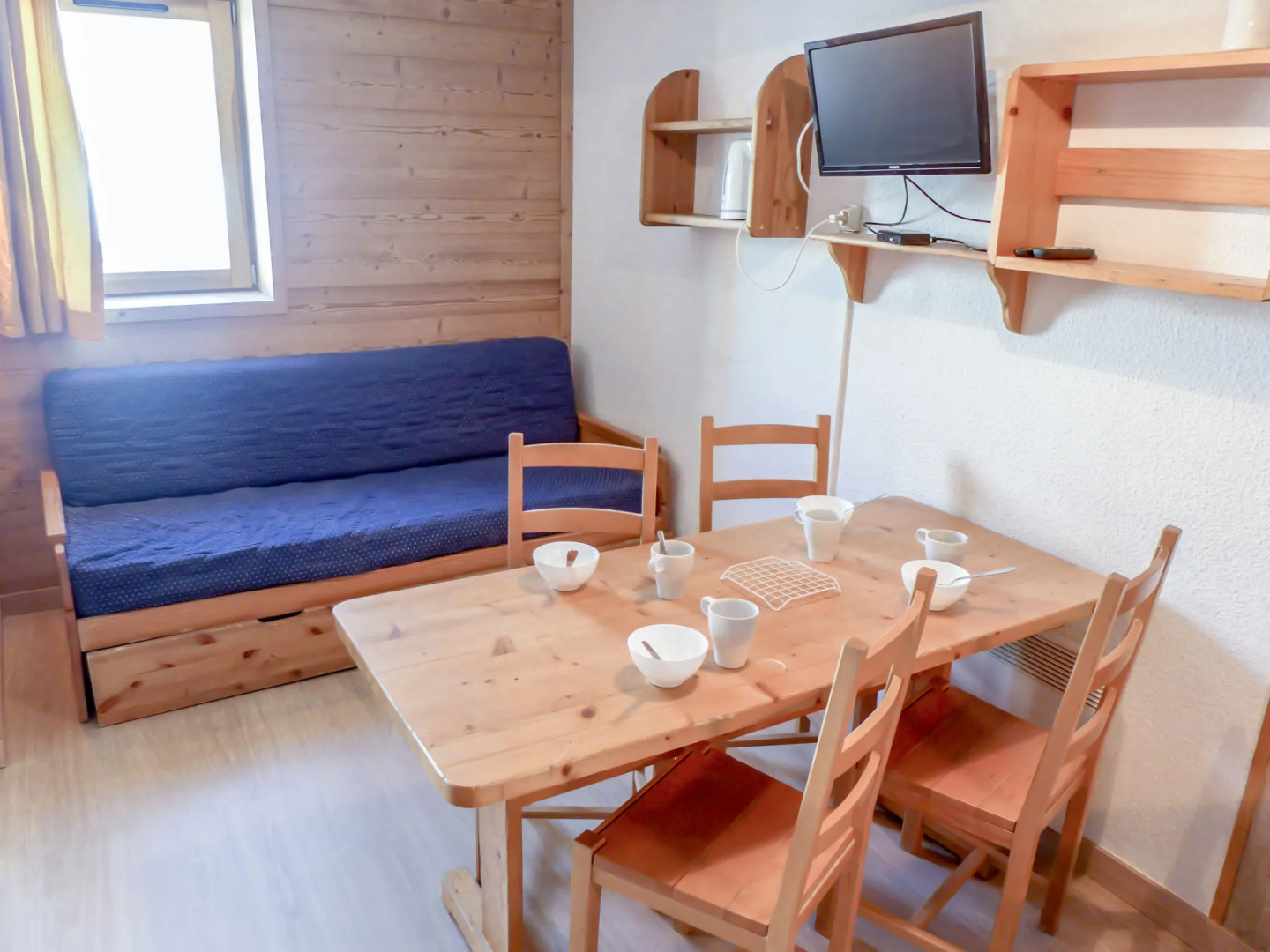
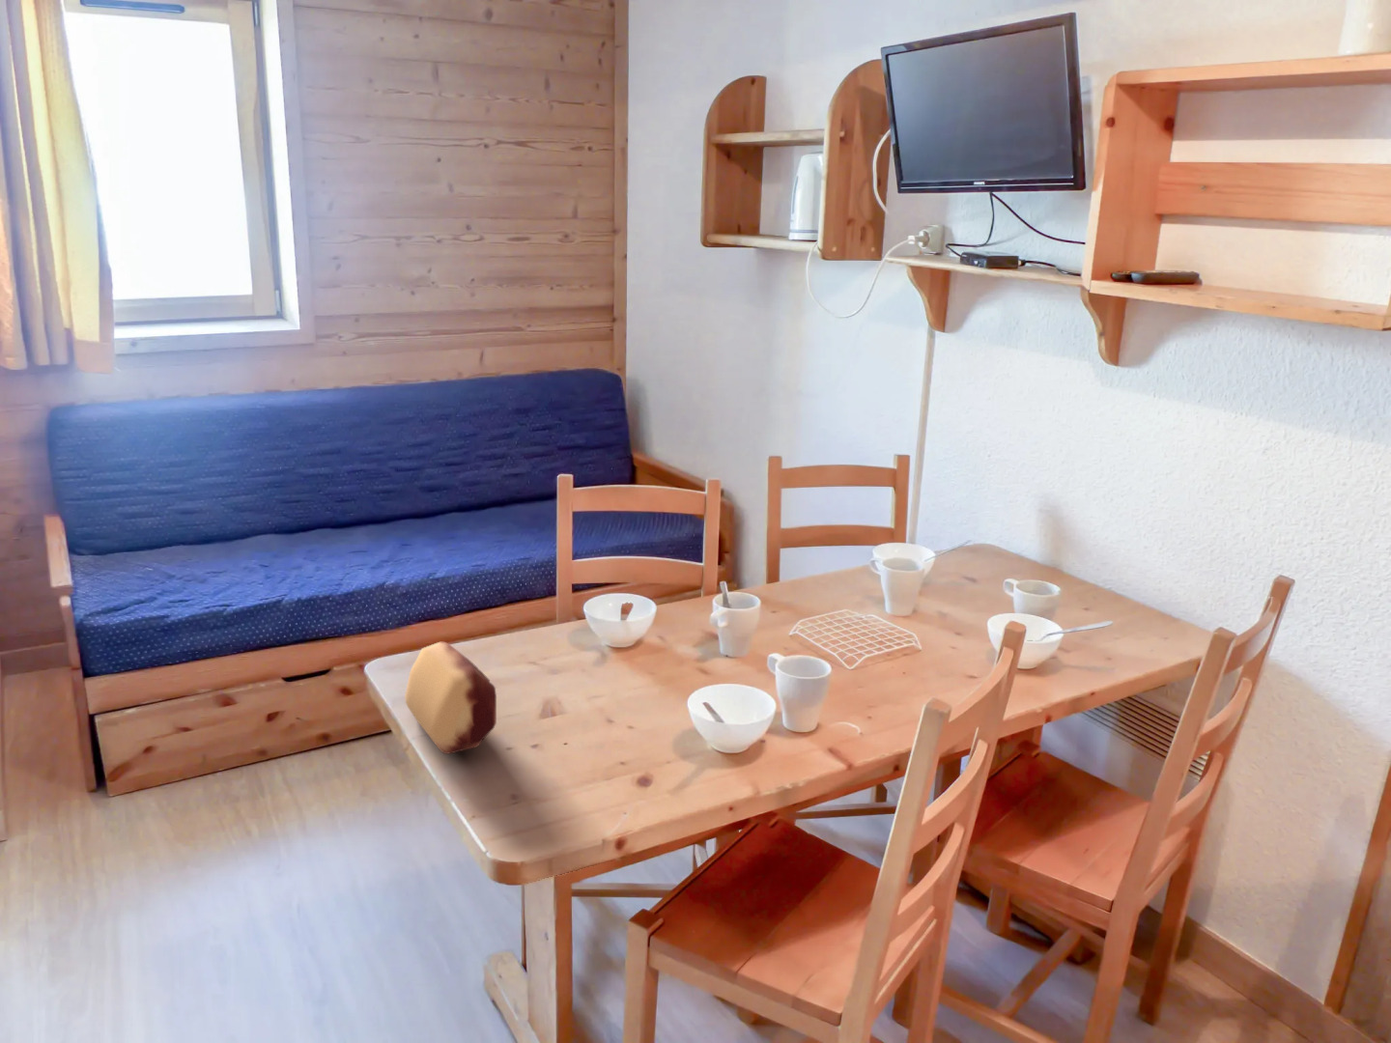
+ bread loaf [404,640,497,755]
